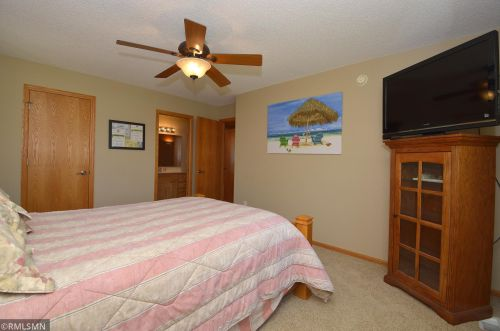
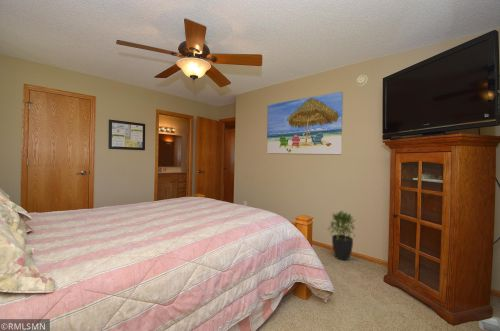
+ potted plant [326,210,357,261]
